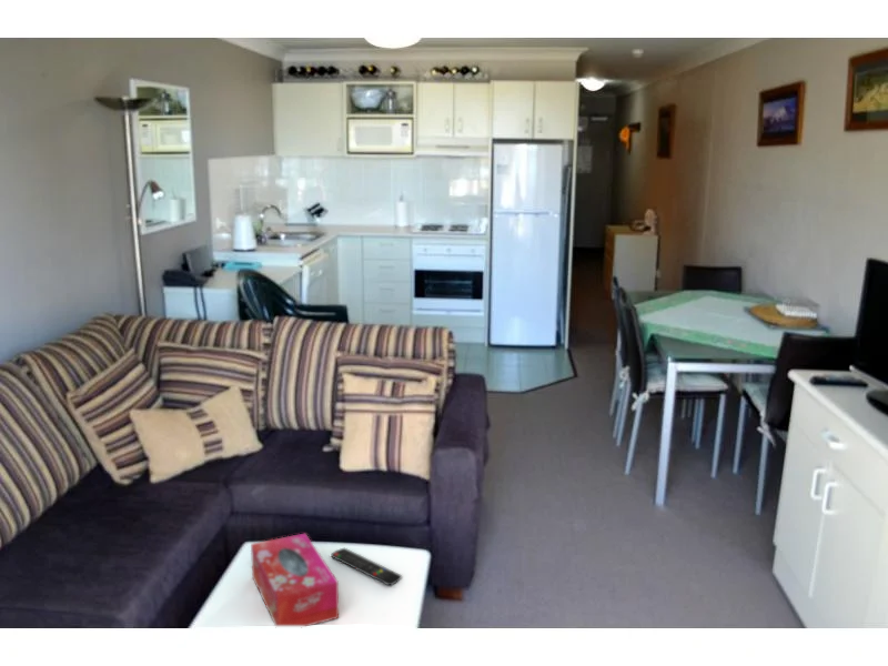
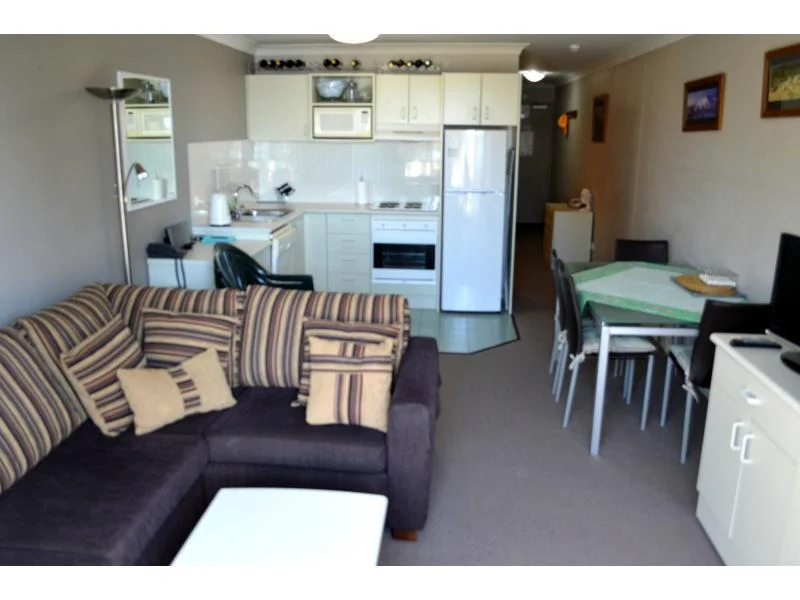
- tissue box [250,533,340,627]
- remote control [330,547,403,586]
